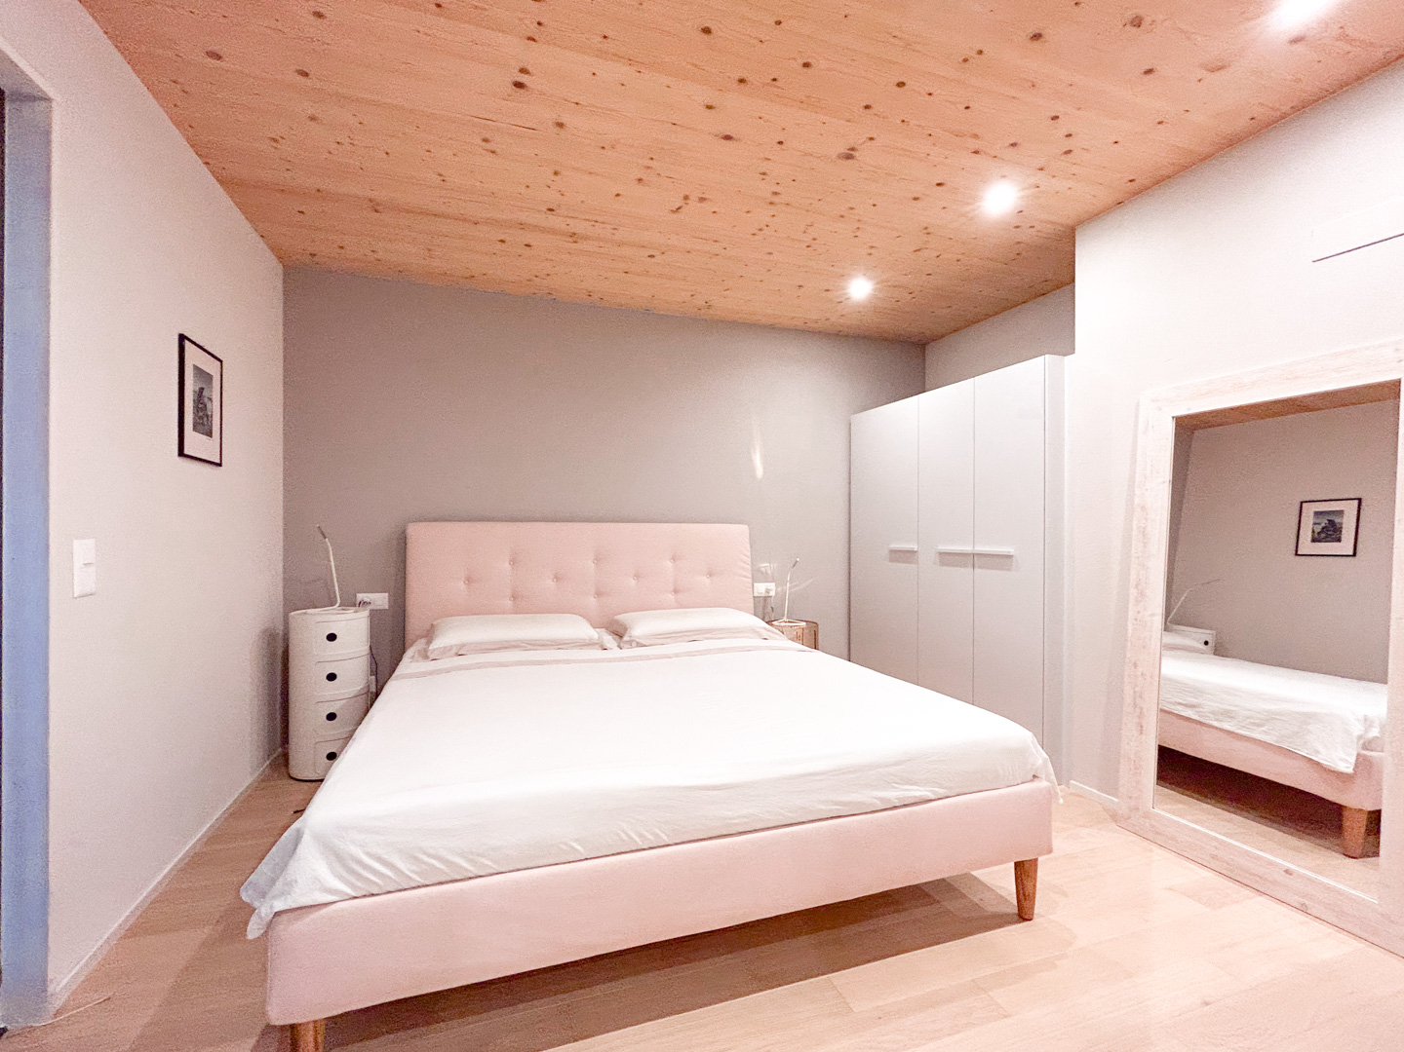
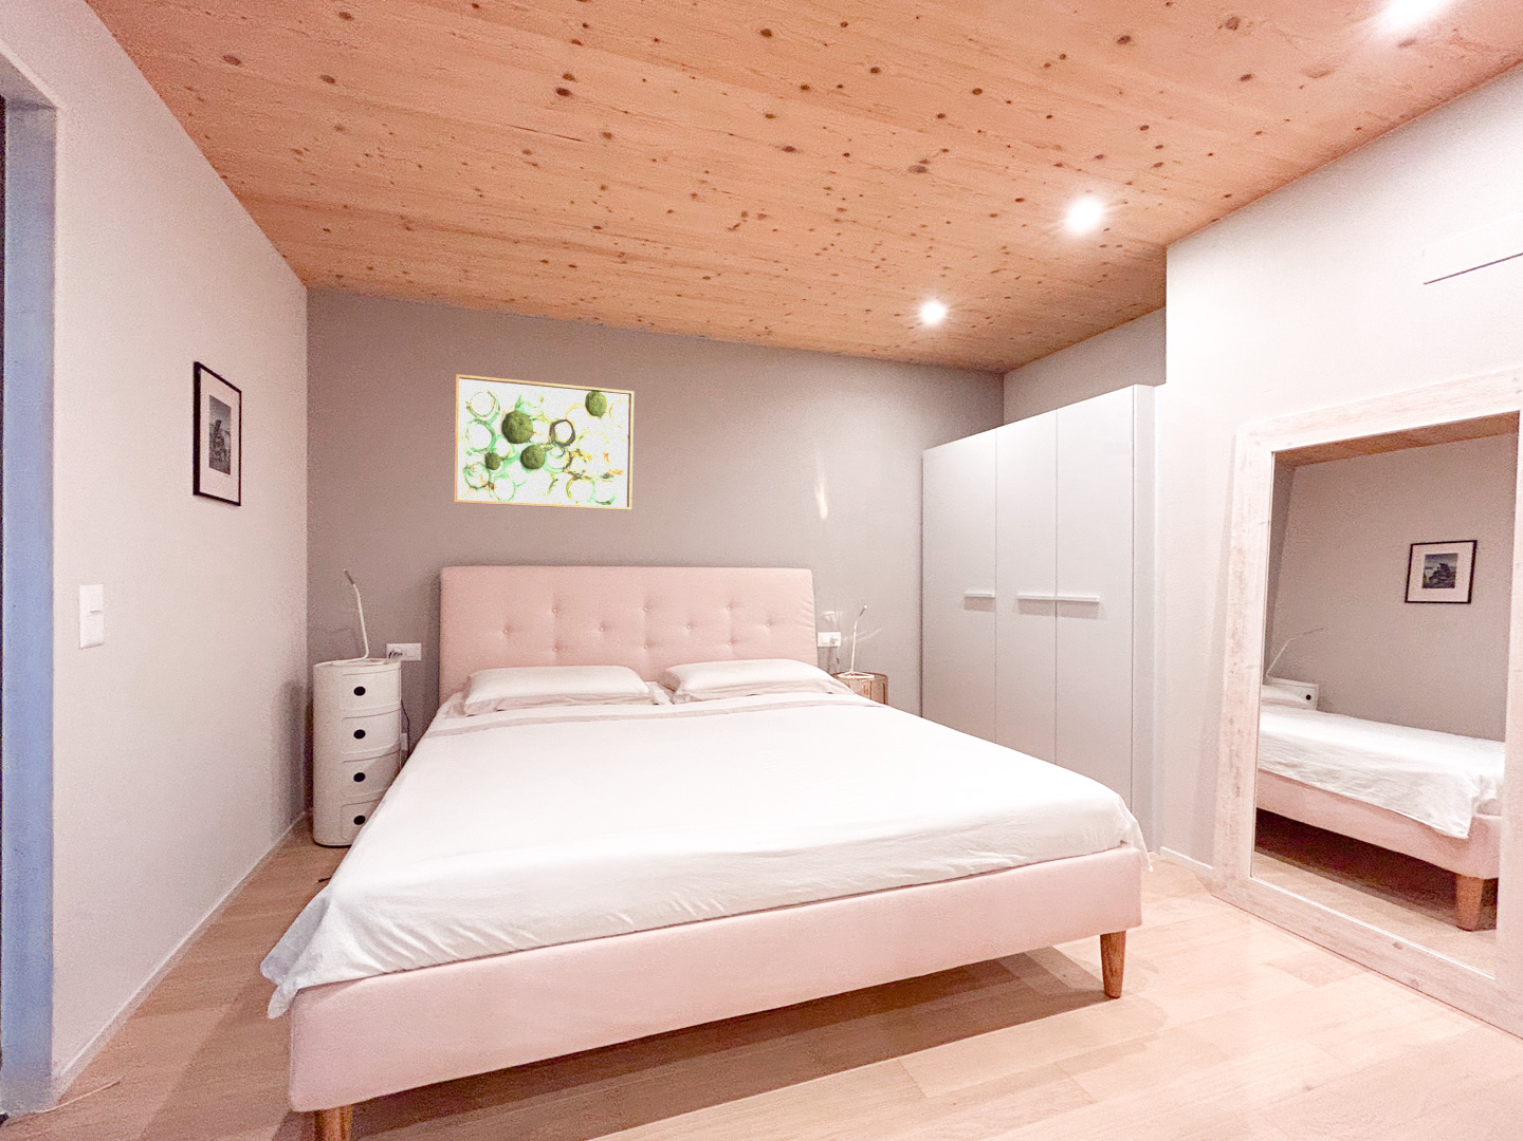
+ wall art [453,373,634,512]
